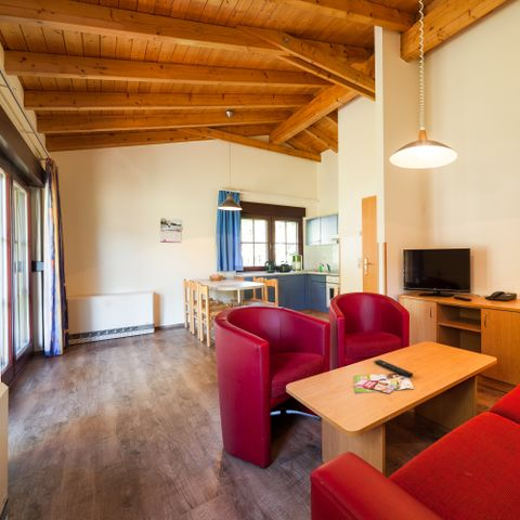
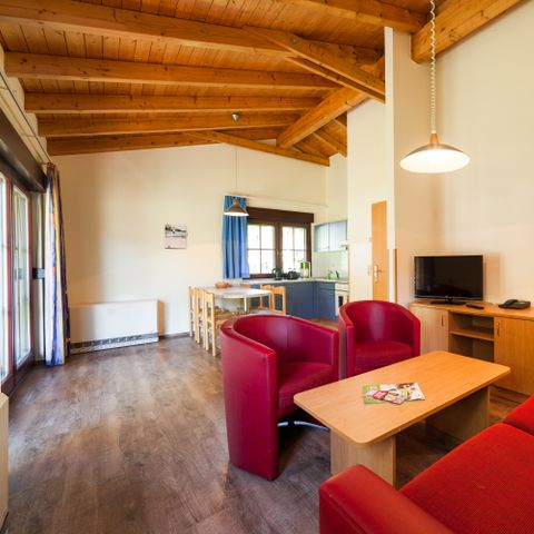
- remote control [373,359,414,378]
